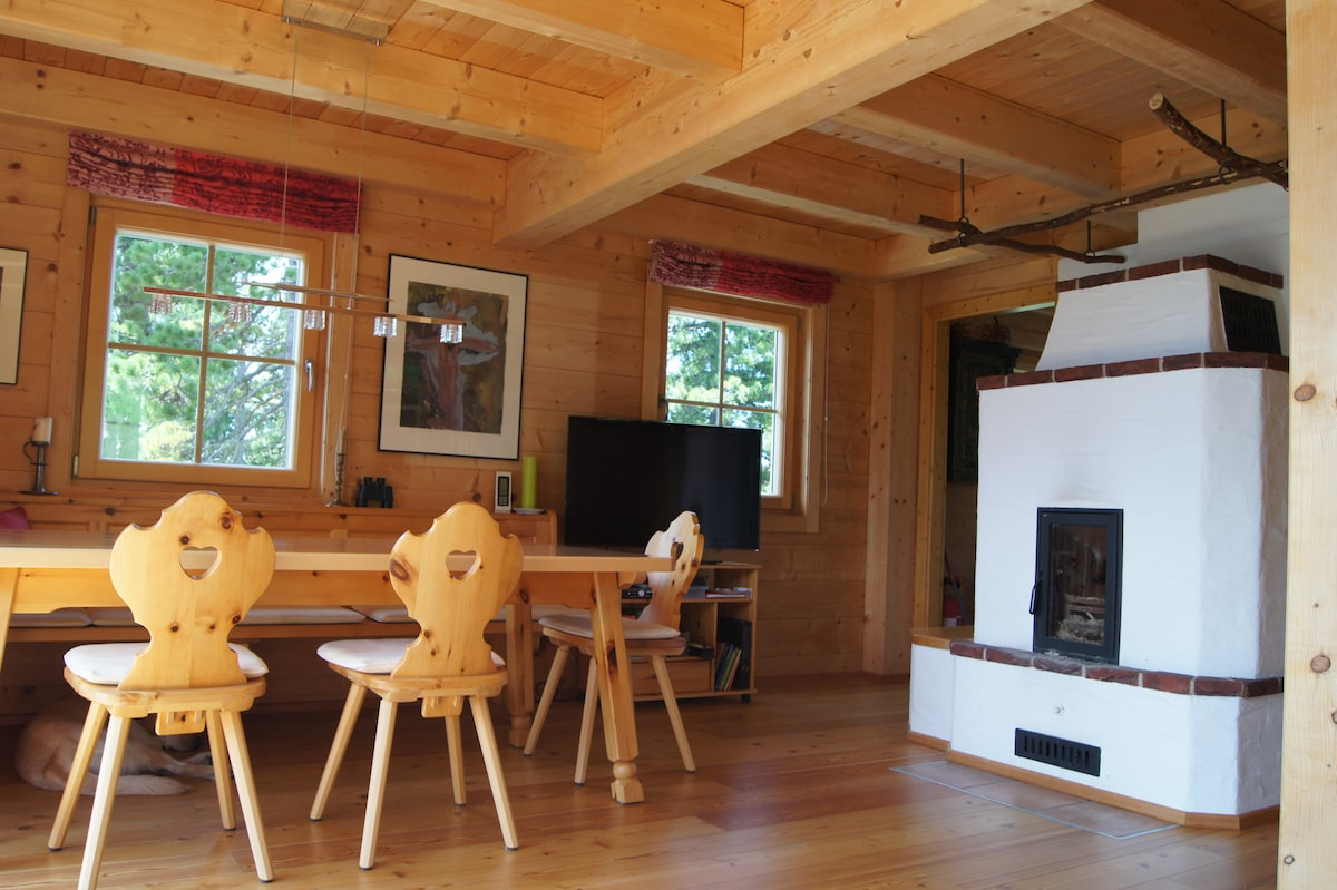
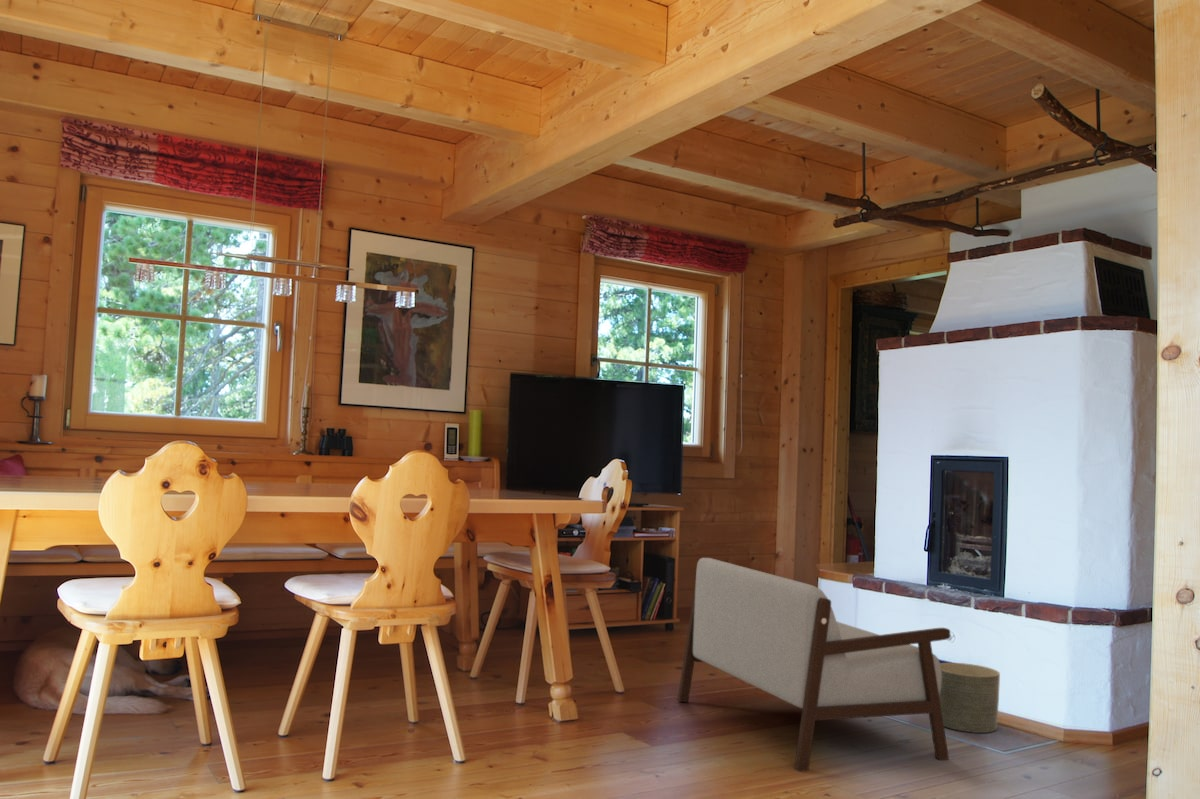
+ planter [939,662,1001,734]
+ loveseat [677,557,951,773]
